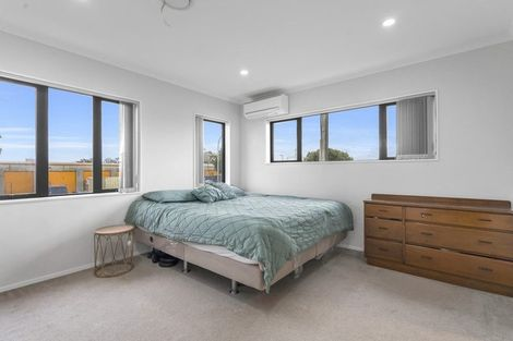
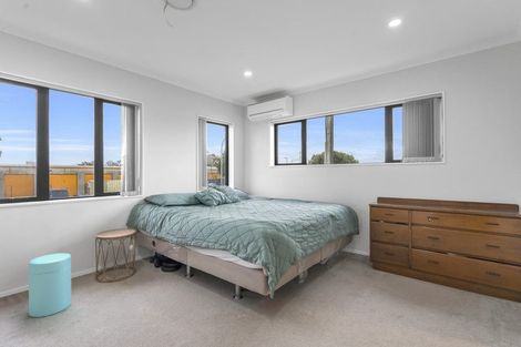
+ trash can [28,252,72,318]
